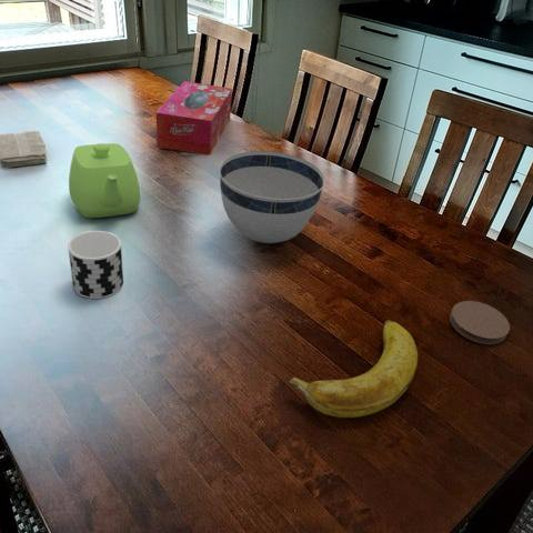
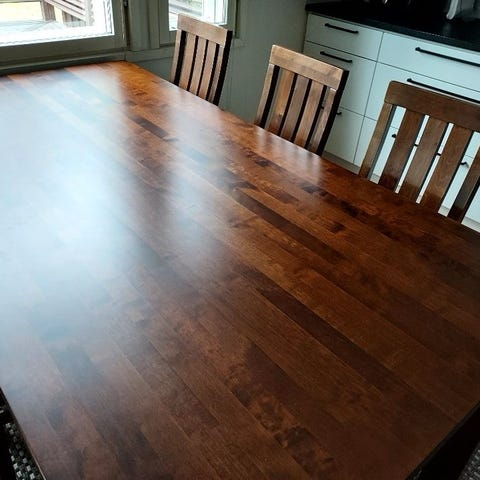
- teapot [68,142,141,219]
- washcloth [0,130,48,169]
- cup [67,230,124,300]
- bowl [218,150,326,244]
- tissue box [155,80,233,155]
- banana [289,319,419,419]
- coaster [449,300,511,345]
